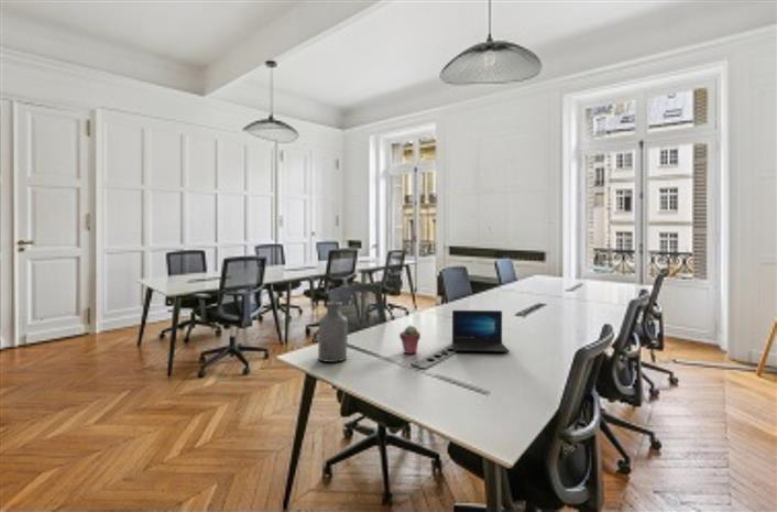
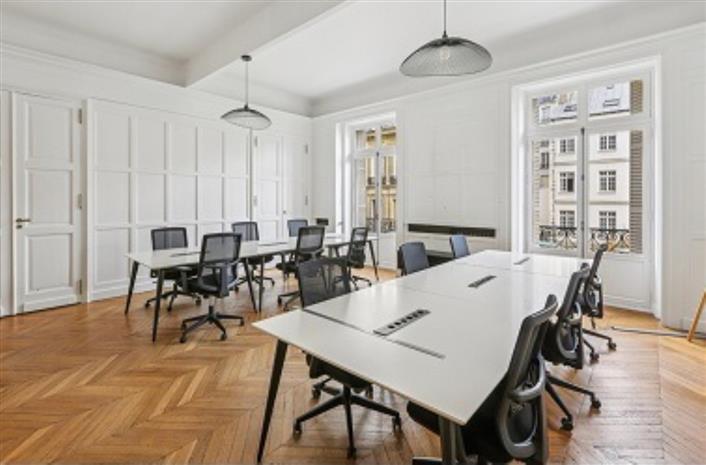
- laptop [451,309,510,353]
- potted succulent [398,325,422,355]
- bottle [317,301,349,363]
